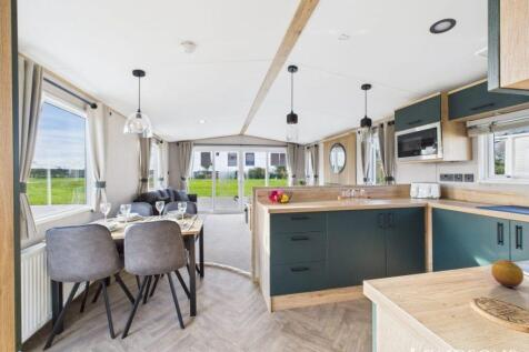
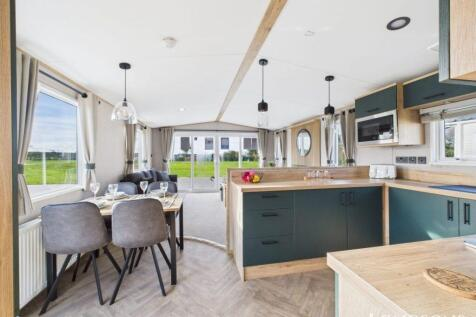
- fruit [490,259,525,289]
